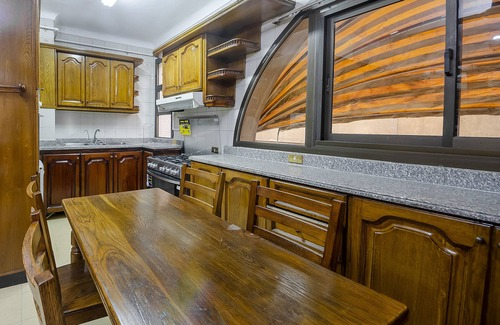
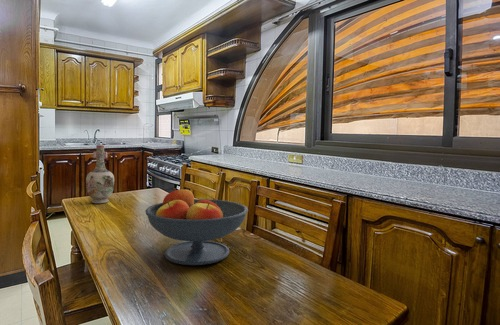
+ vase [85,144,115,204]
+ fruit bowl [144,187,249,266]
